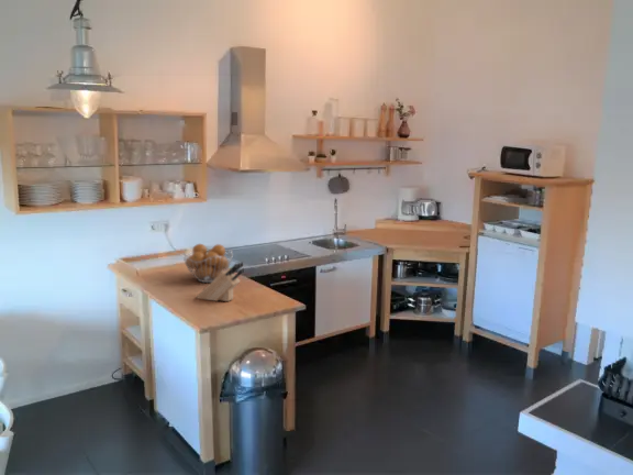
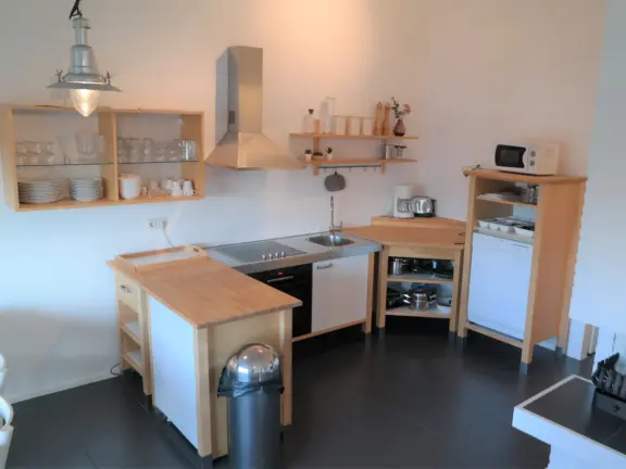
- fruit basket [181,243,234,284]
- knife block [196,261,245,302]
